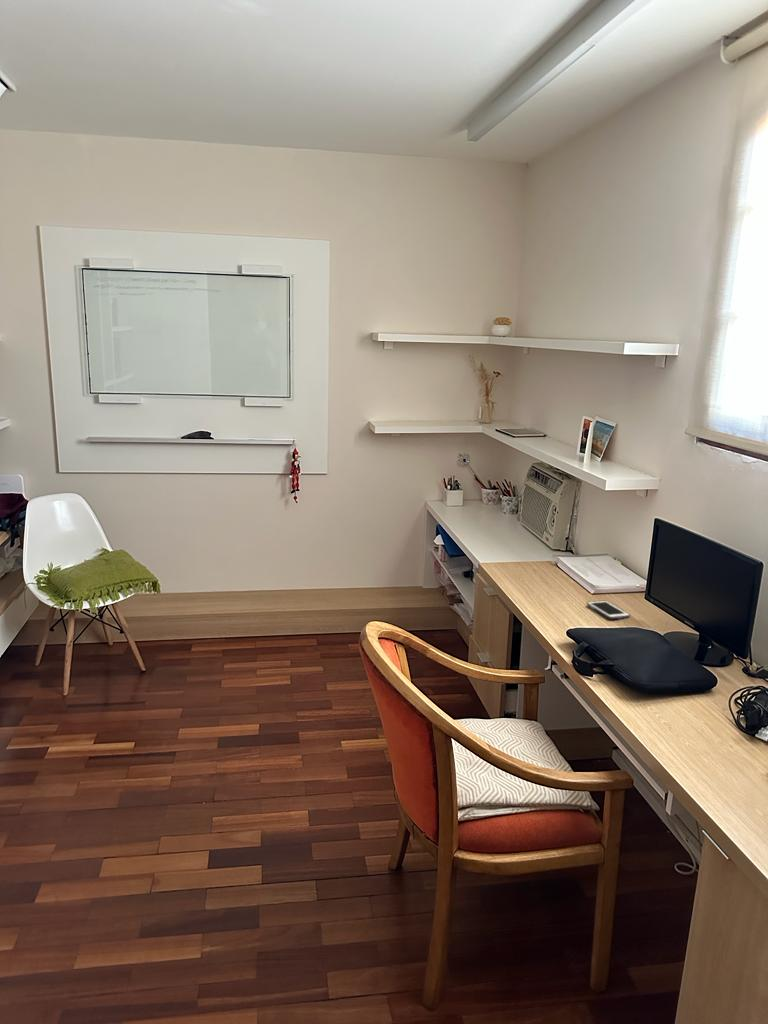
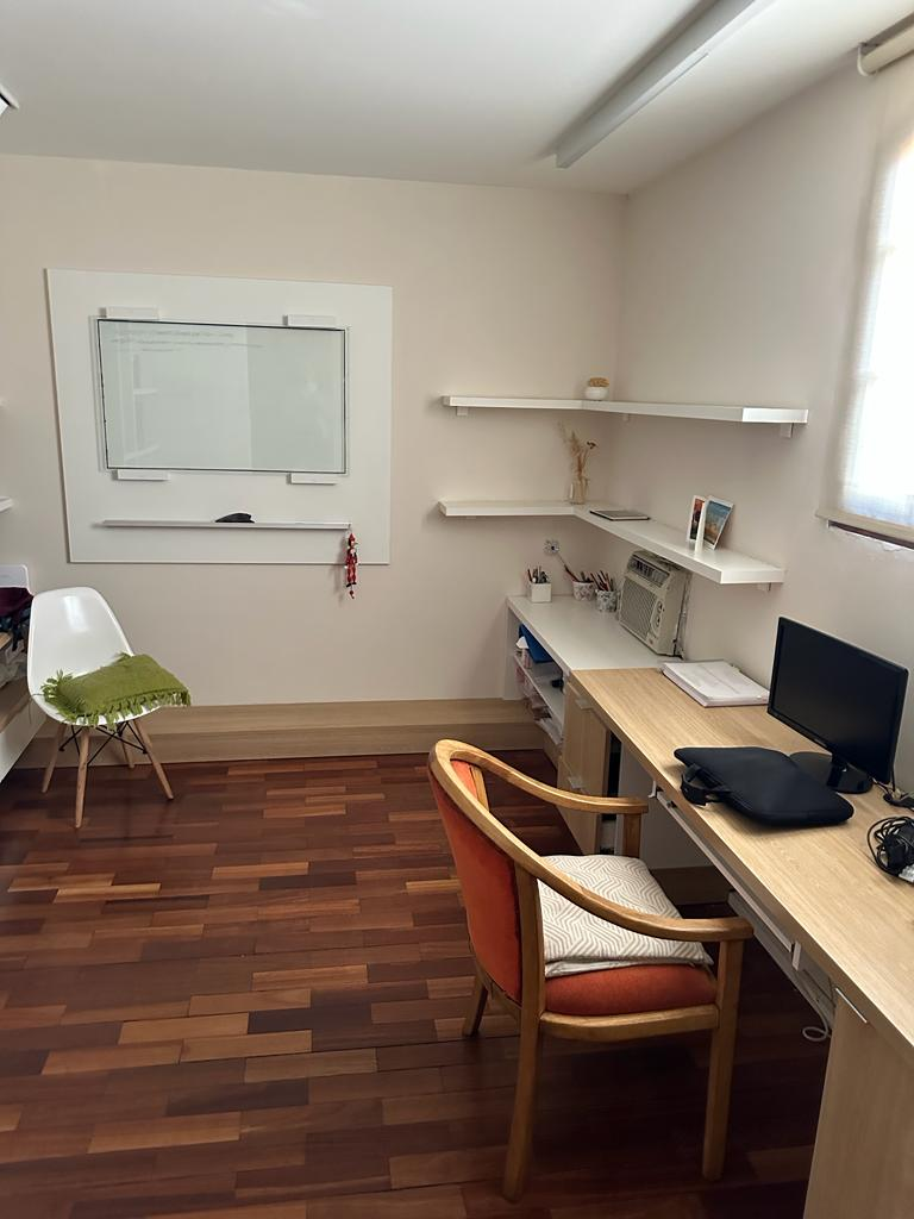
- cell phone [586,600,631,620]
